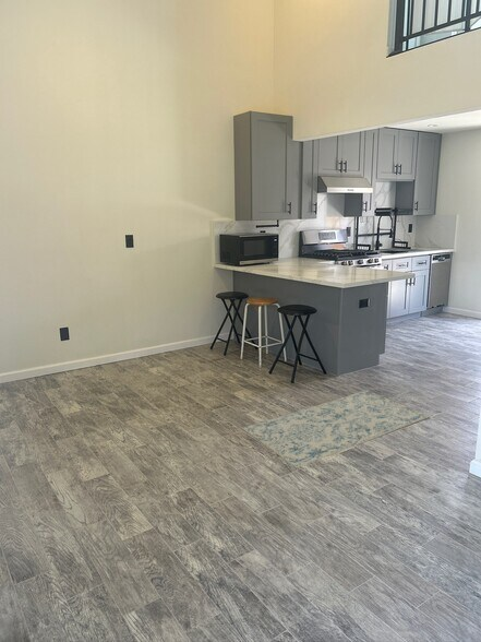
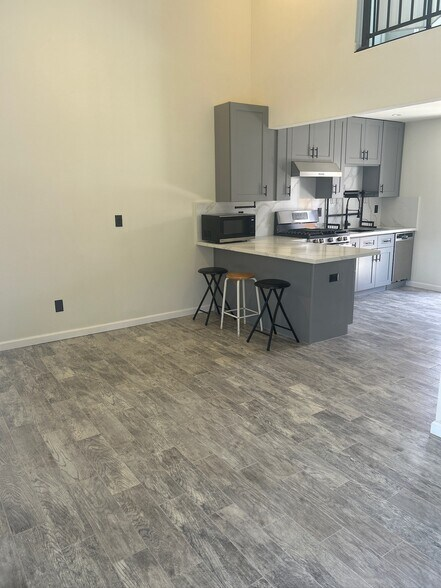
- rug [240,390,431,468]
